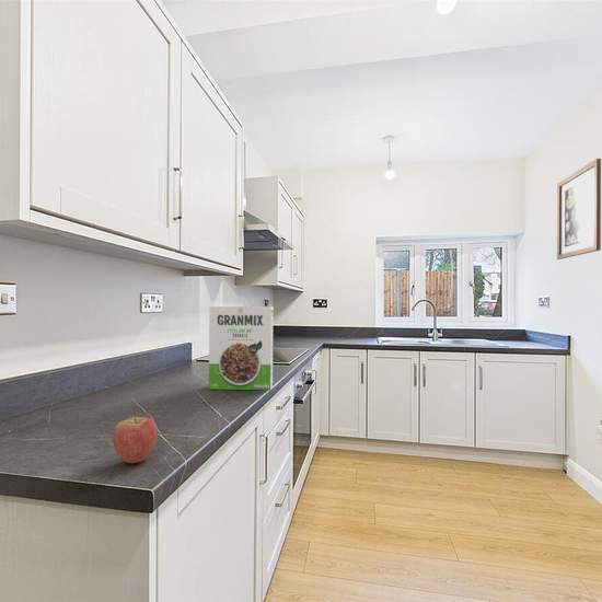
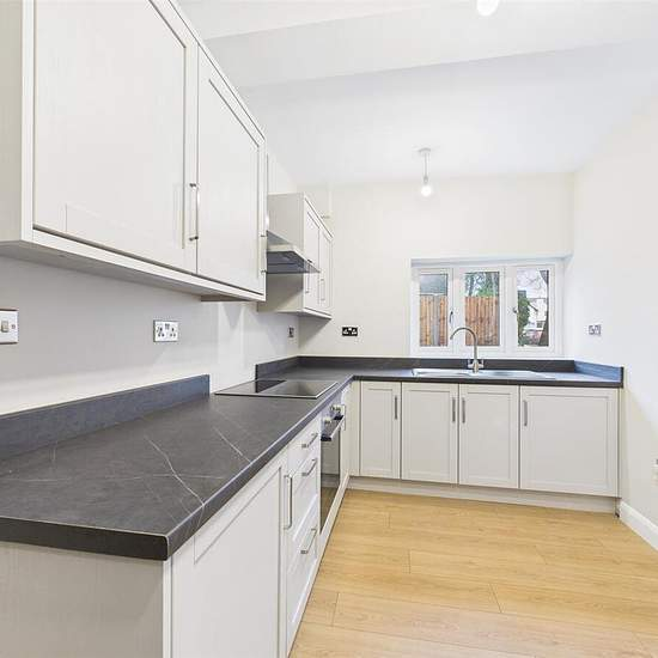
- fruit [112,407,159,464]
- wall art [556,158,602,261]
- cereal box [208,305,275,391]
